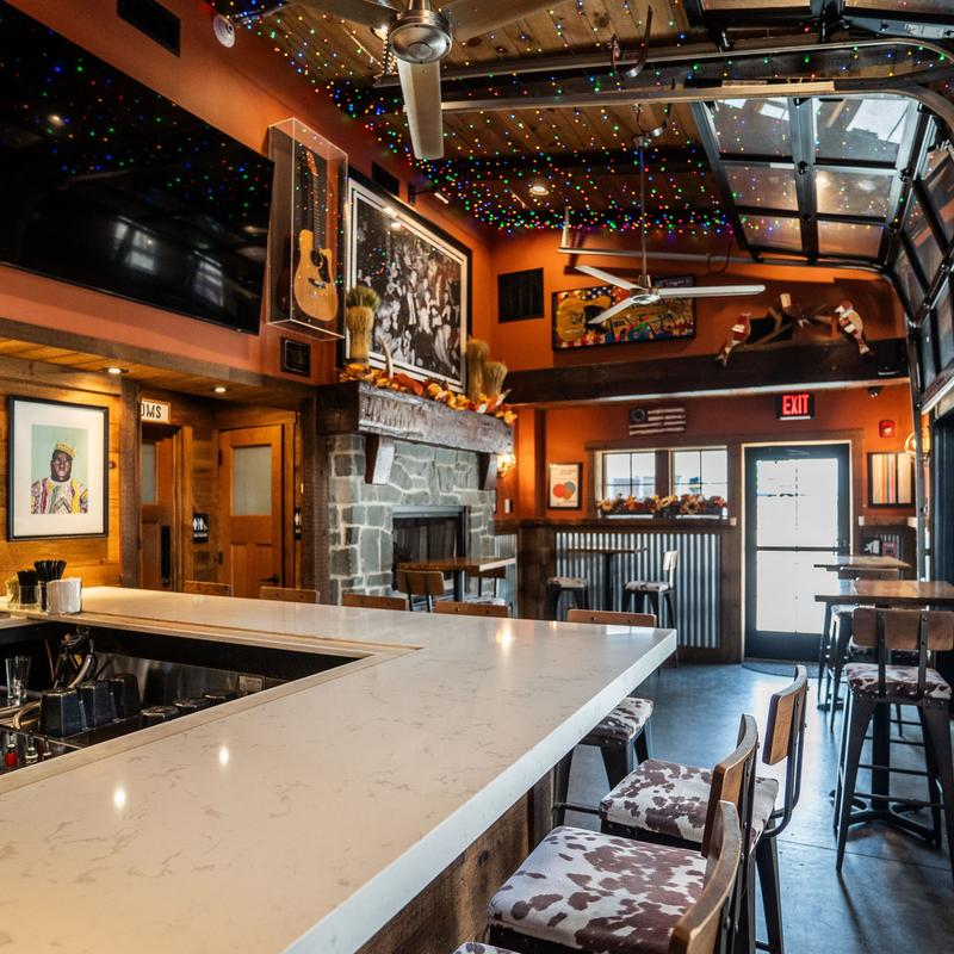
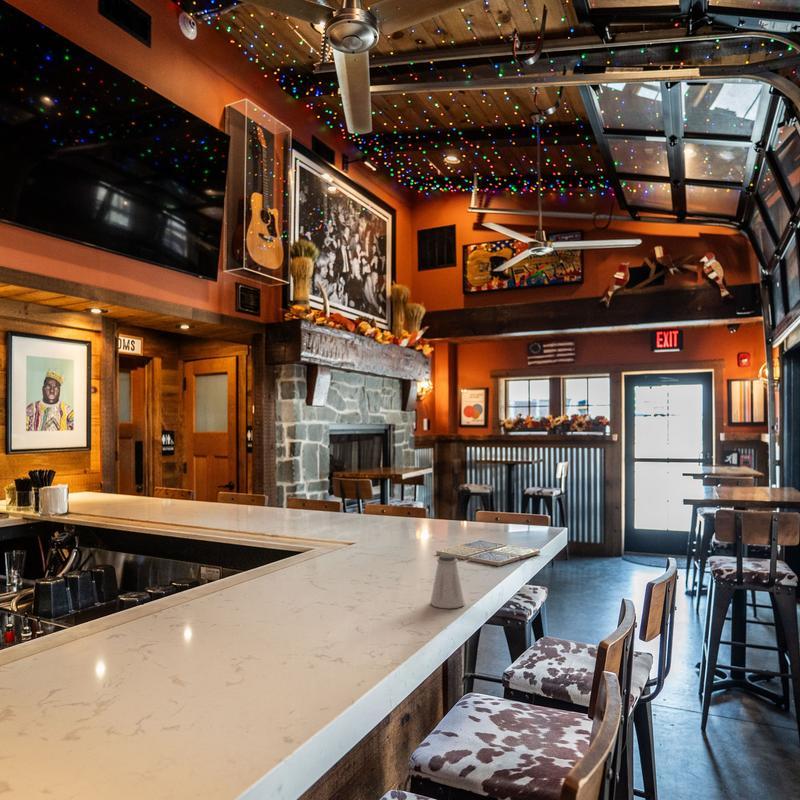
+ drink coaster [435,539,541,567]
+ saltshaker [429,554,466,609]
